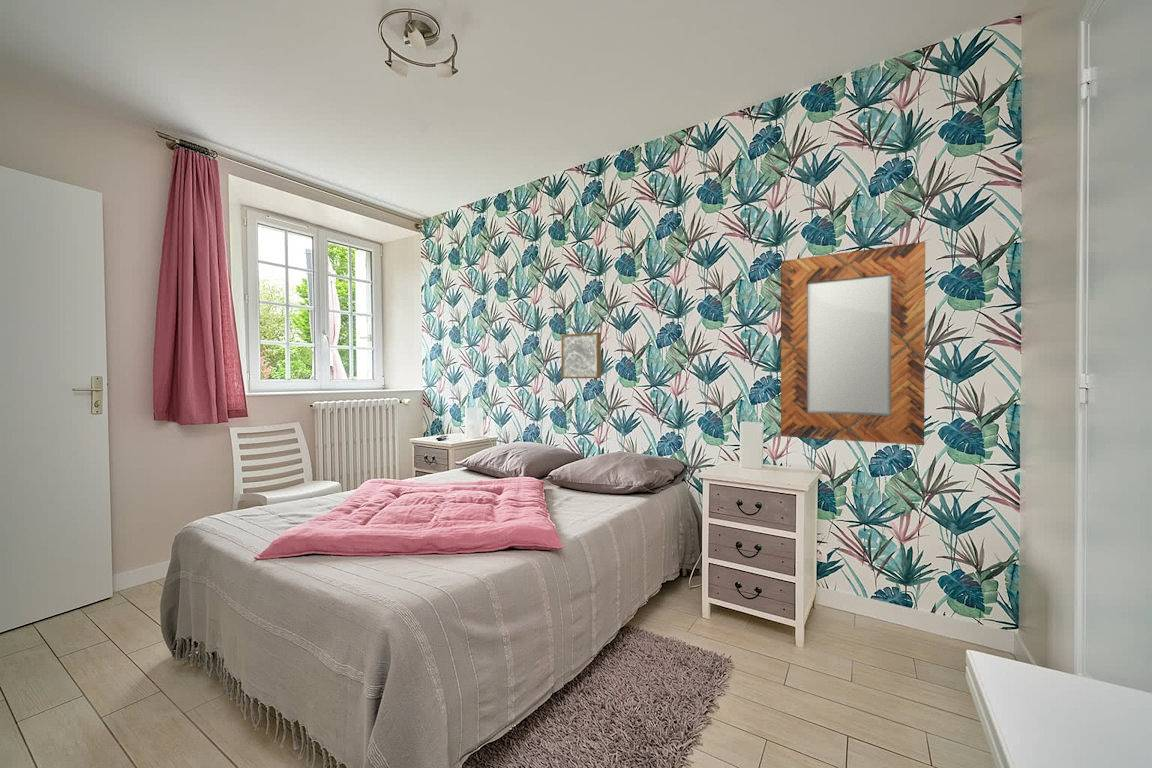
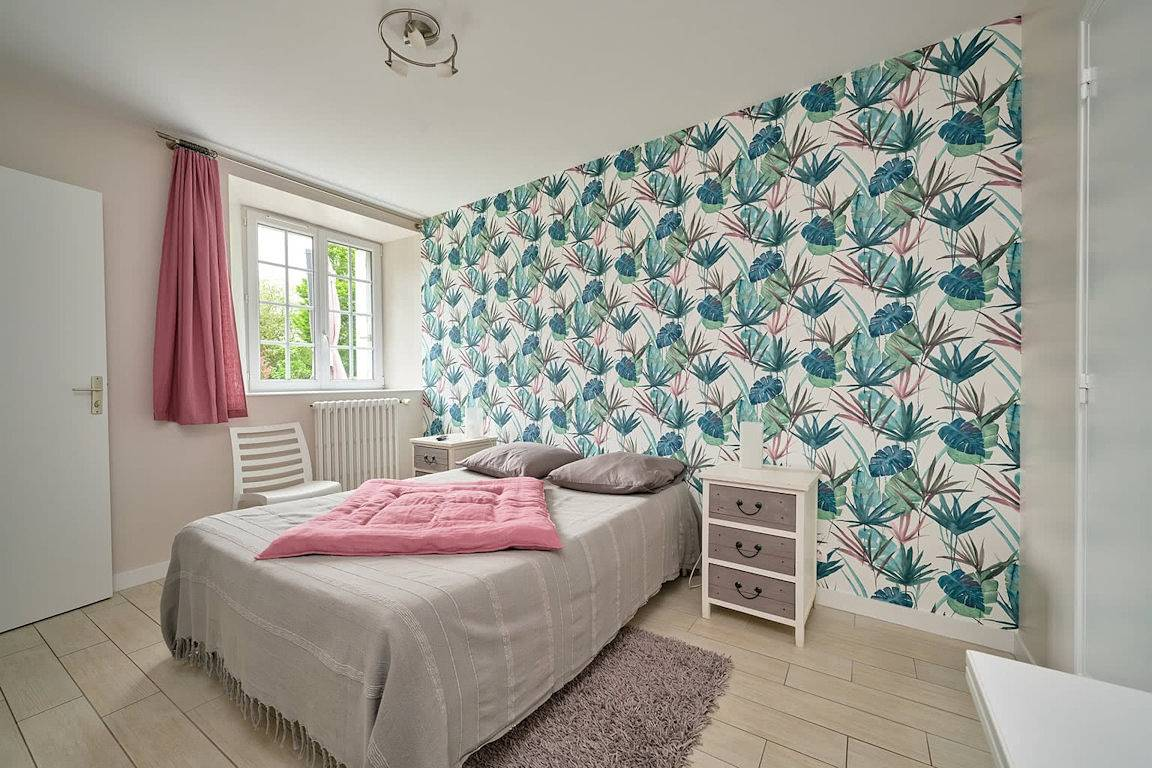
- wall art [560,331,602,379]
- home mirror [780,241,926,446]
